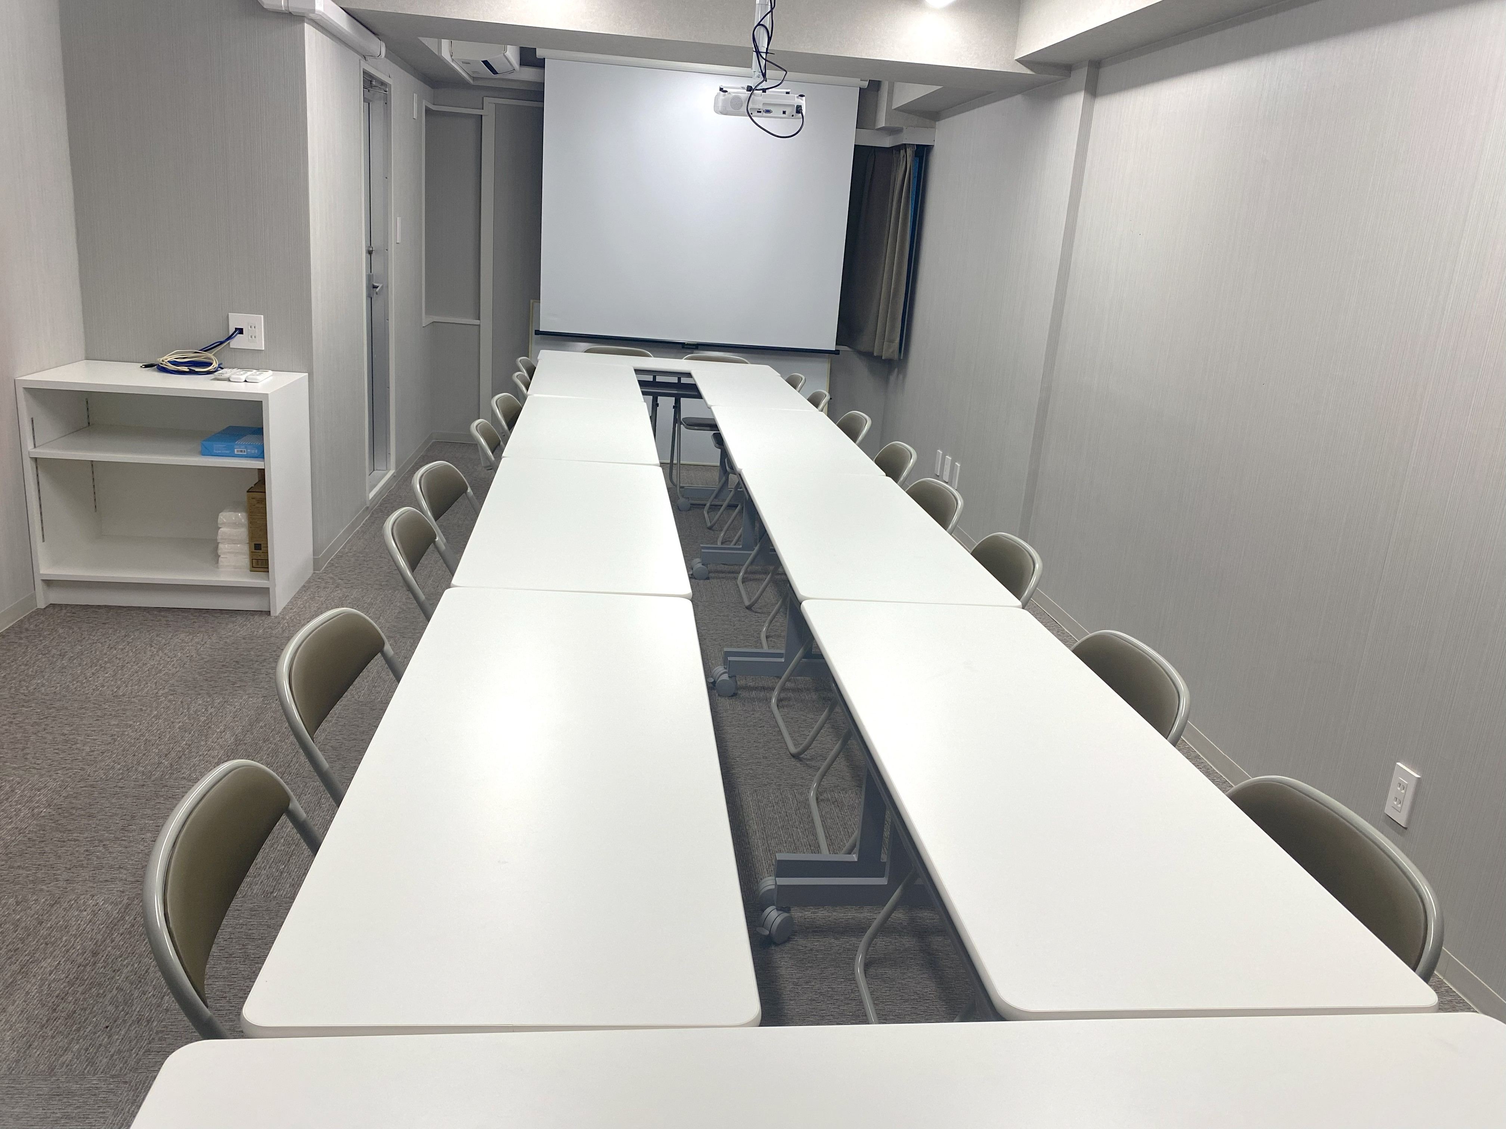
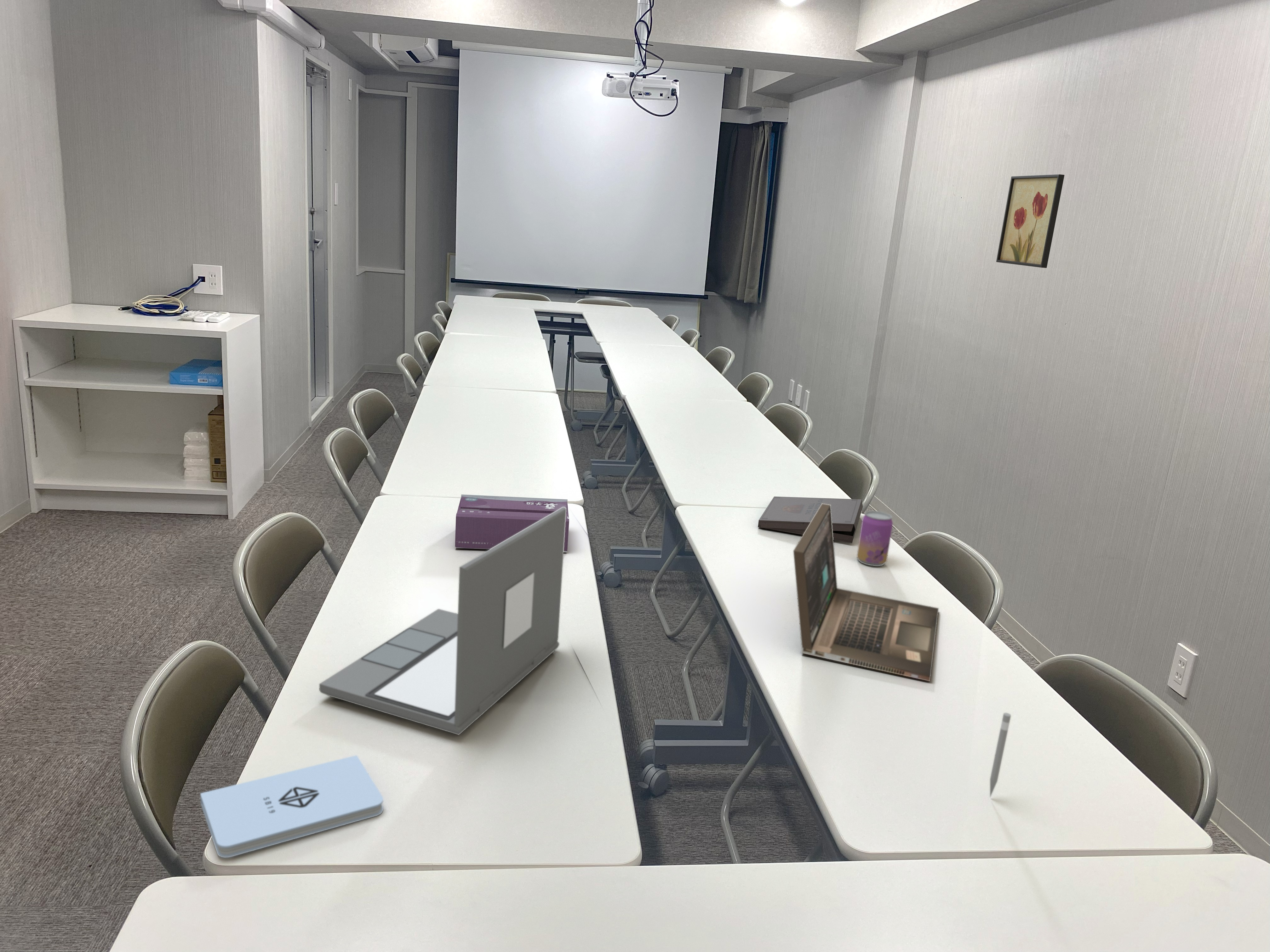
+ wall art [996,174,1065,268]
+ pen [990,712,1011,798]
+ notepad [200,755,384,858]
+ beer can [857,510,893,566]
+ tissue box [455,494,569,553]
+ pizza box [758,496,863,544]
+ laptop [319,507,566,735]
+ laptop [793,503,939,682]
